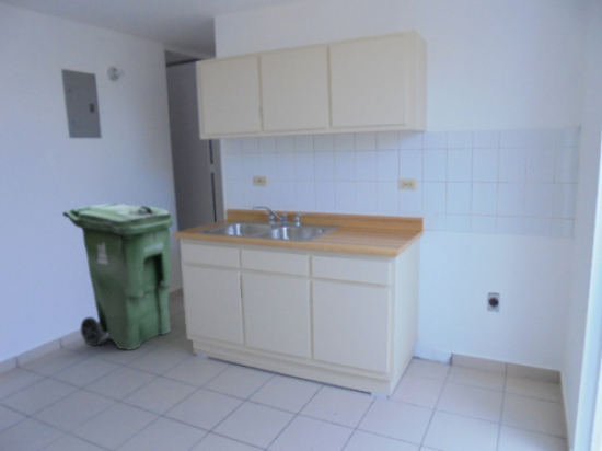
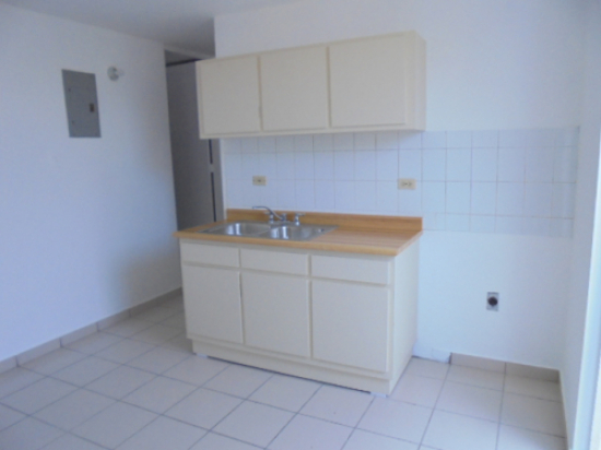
- trash bin [61,203,174,351]
